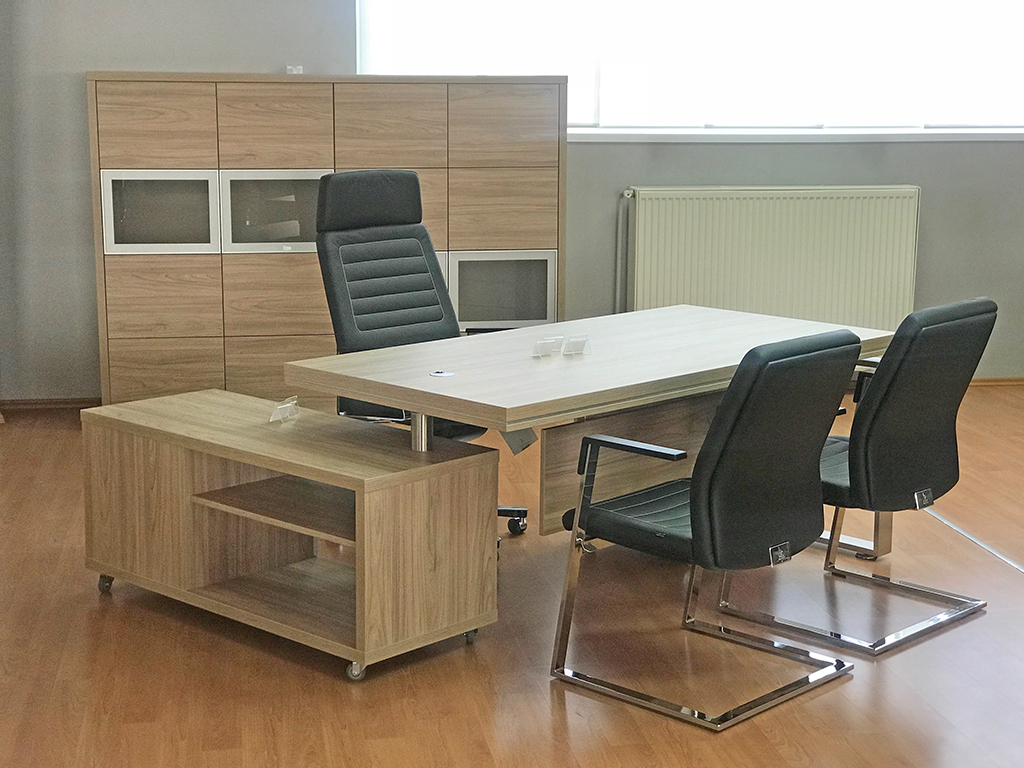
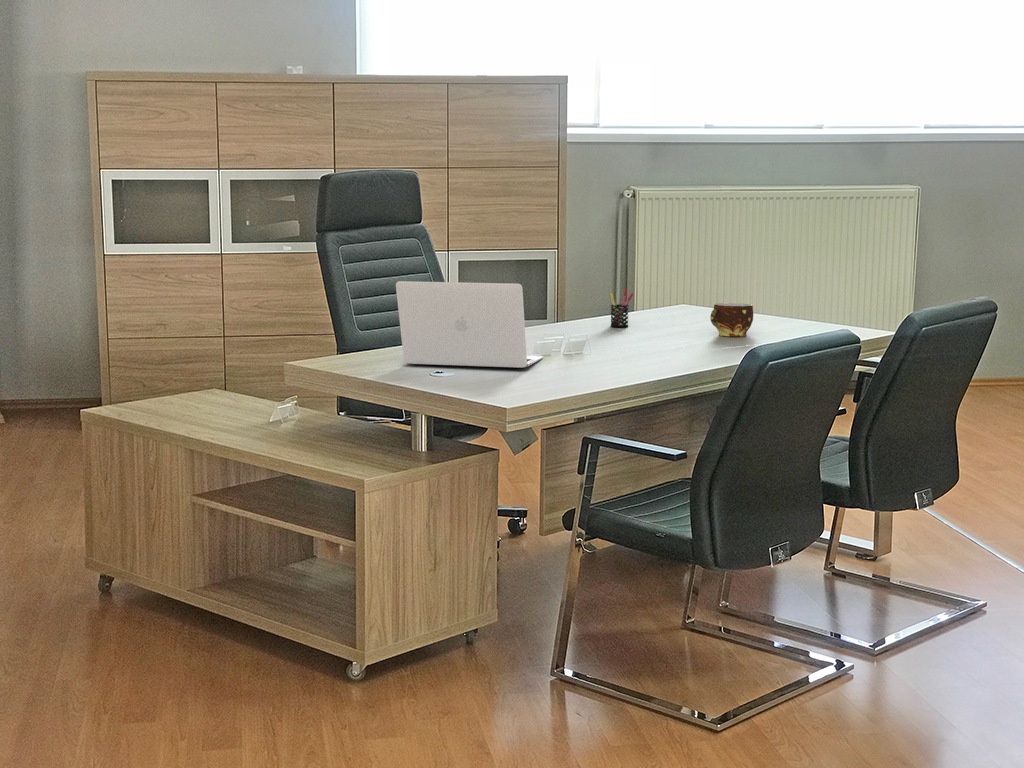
+ laptop [395,280,544,369]
+ pen holder [609,288,634,328]
+ cup [709,302,754,338]
